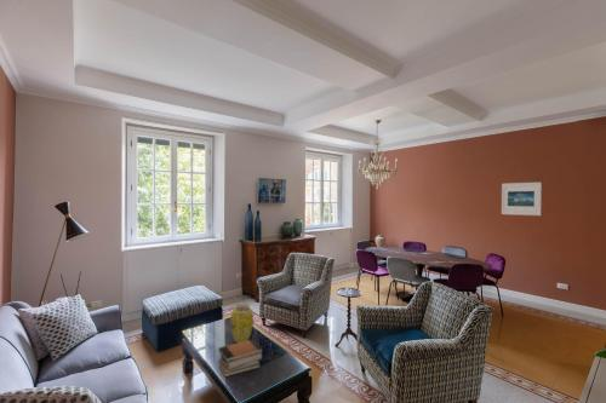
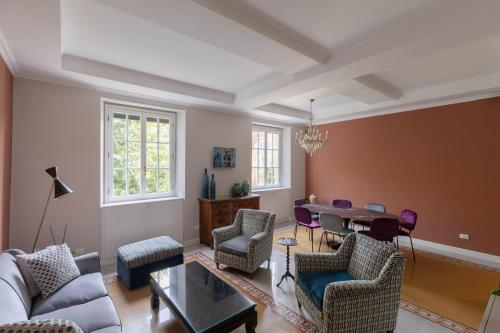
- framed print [501,182,543,217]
- vase [229,301,255,344]
- book stack [217,338,264,379]
